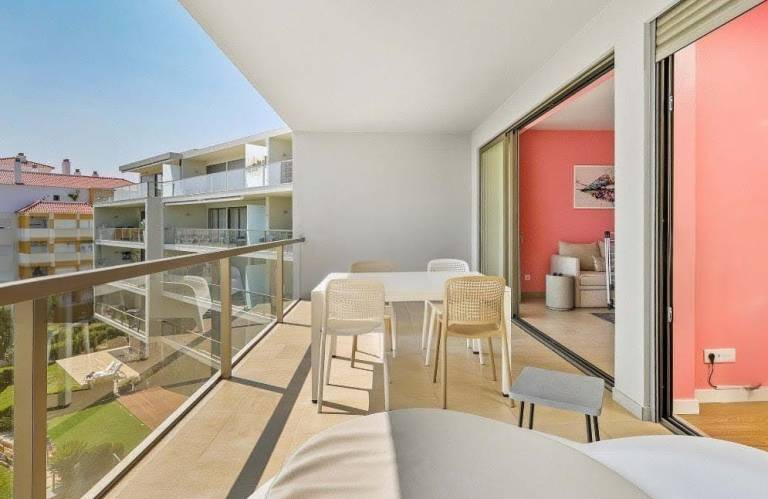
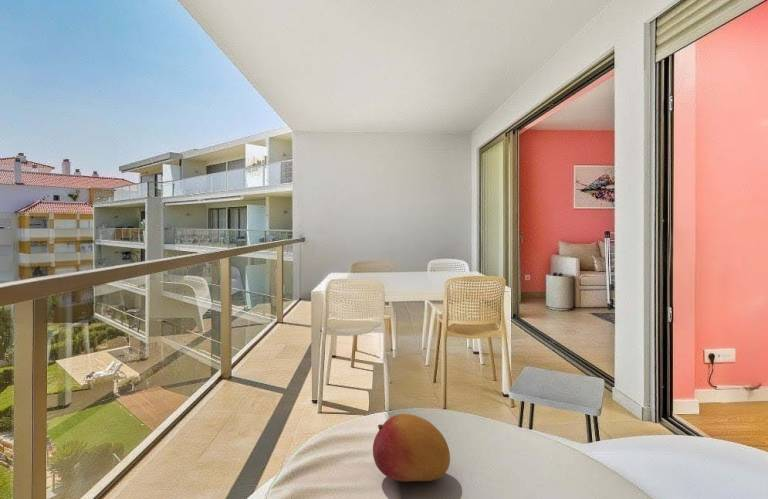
+ fruit [372,413,451,482]
